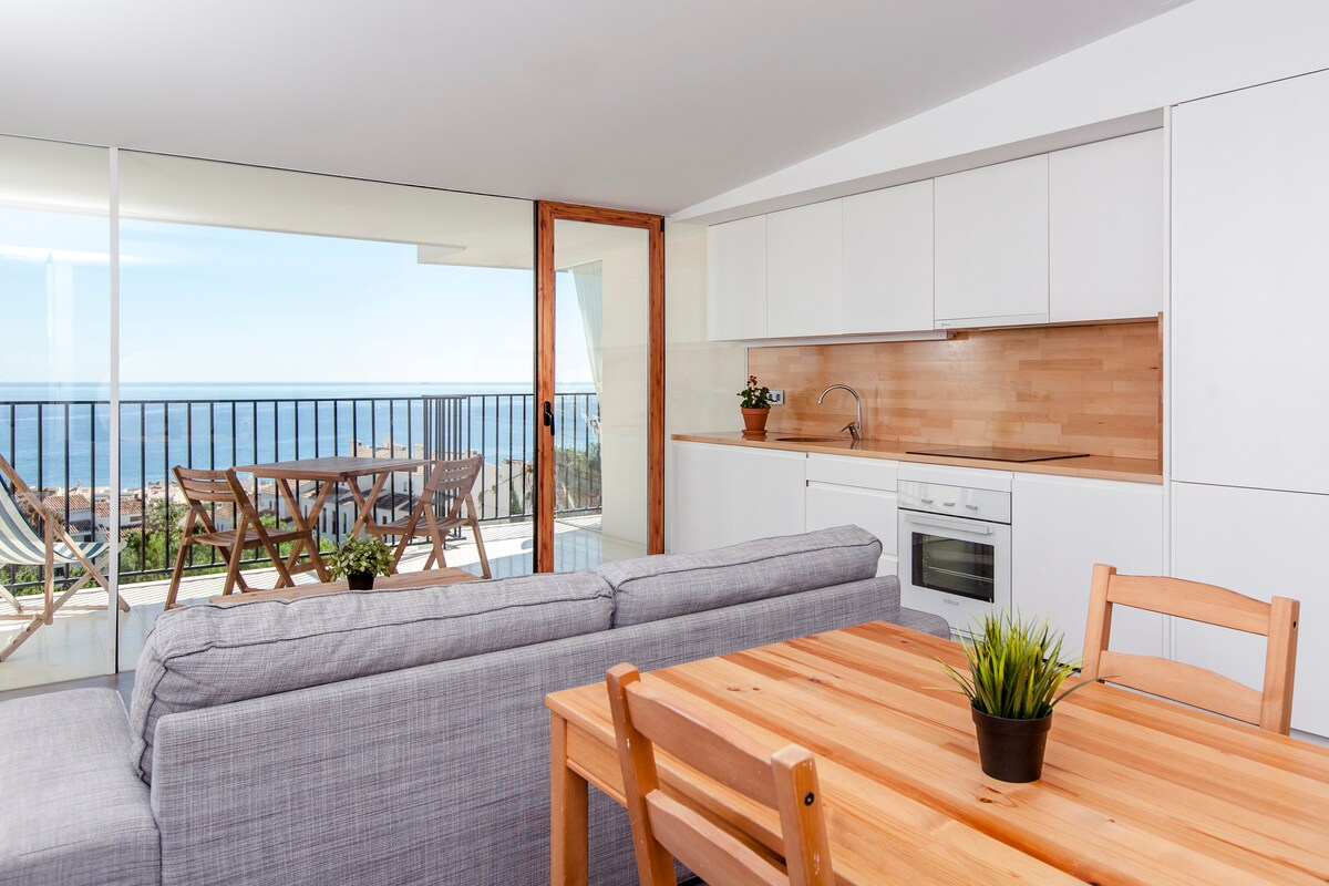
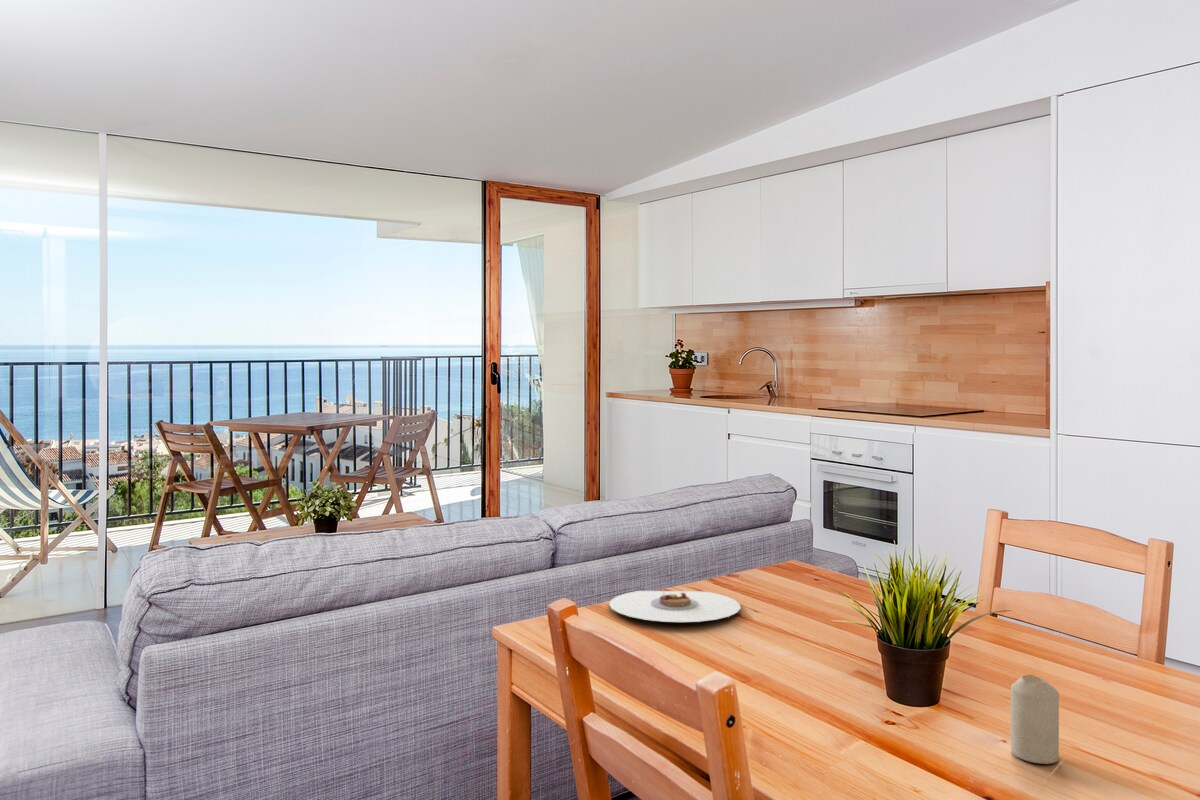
+ plate [608,590,742,623]
+ candle [1010,674,1060,765]
